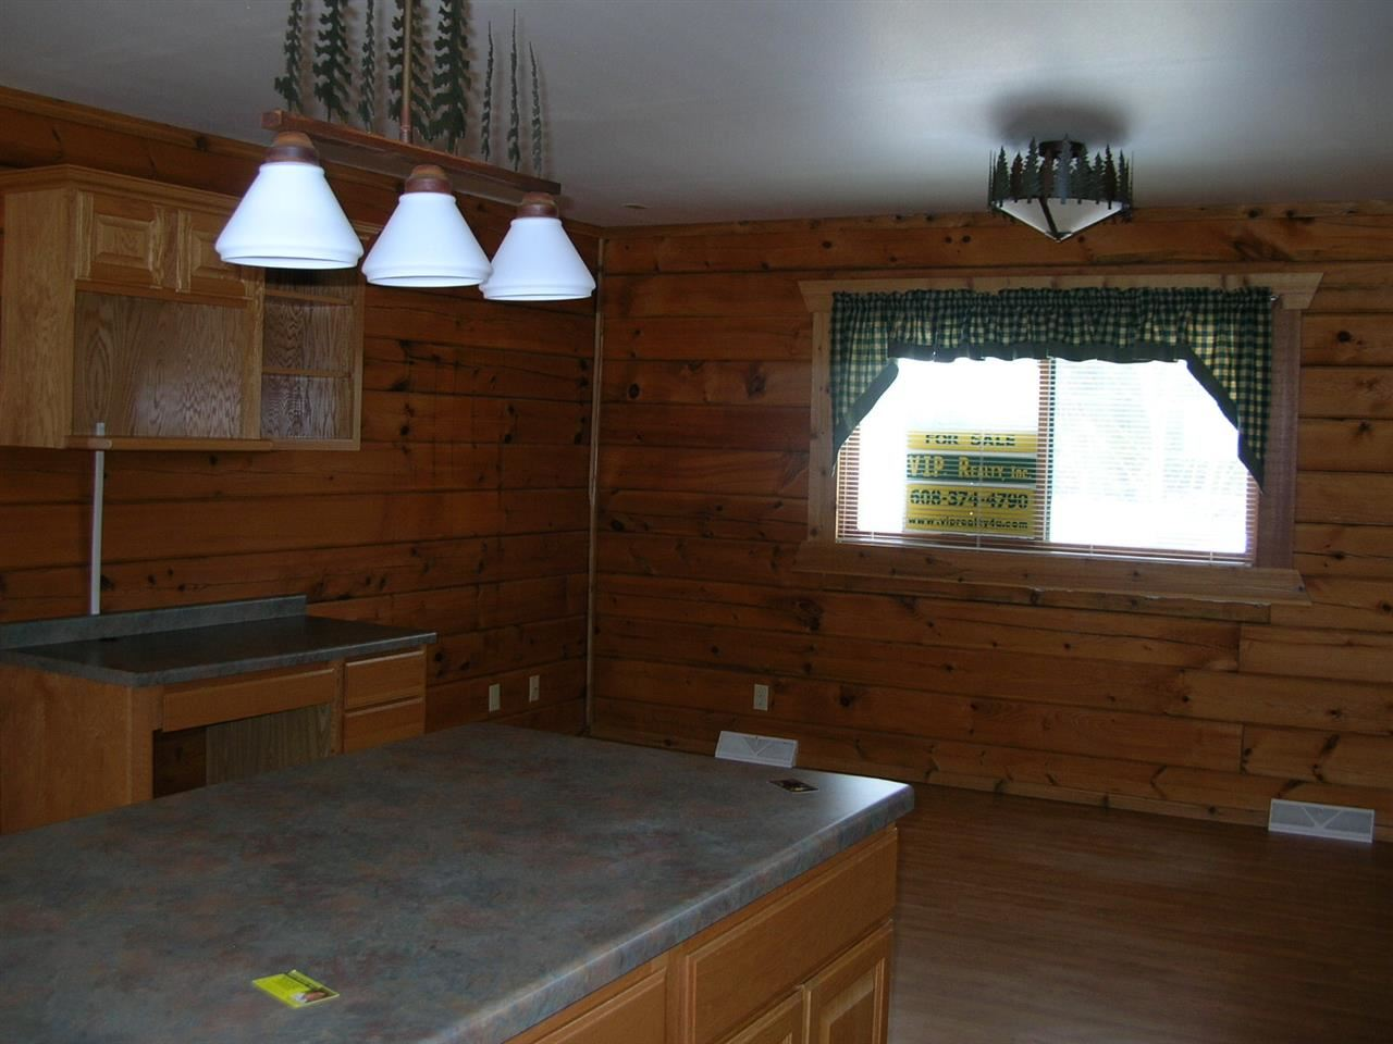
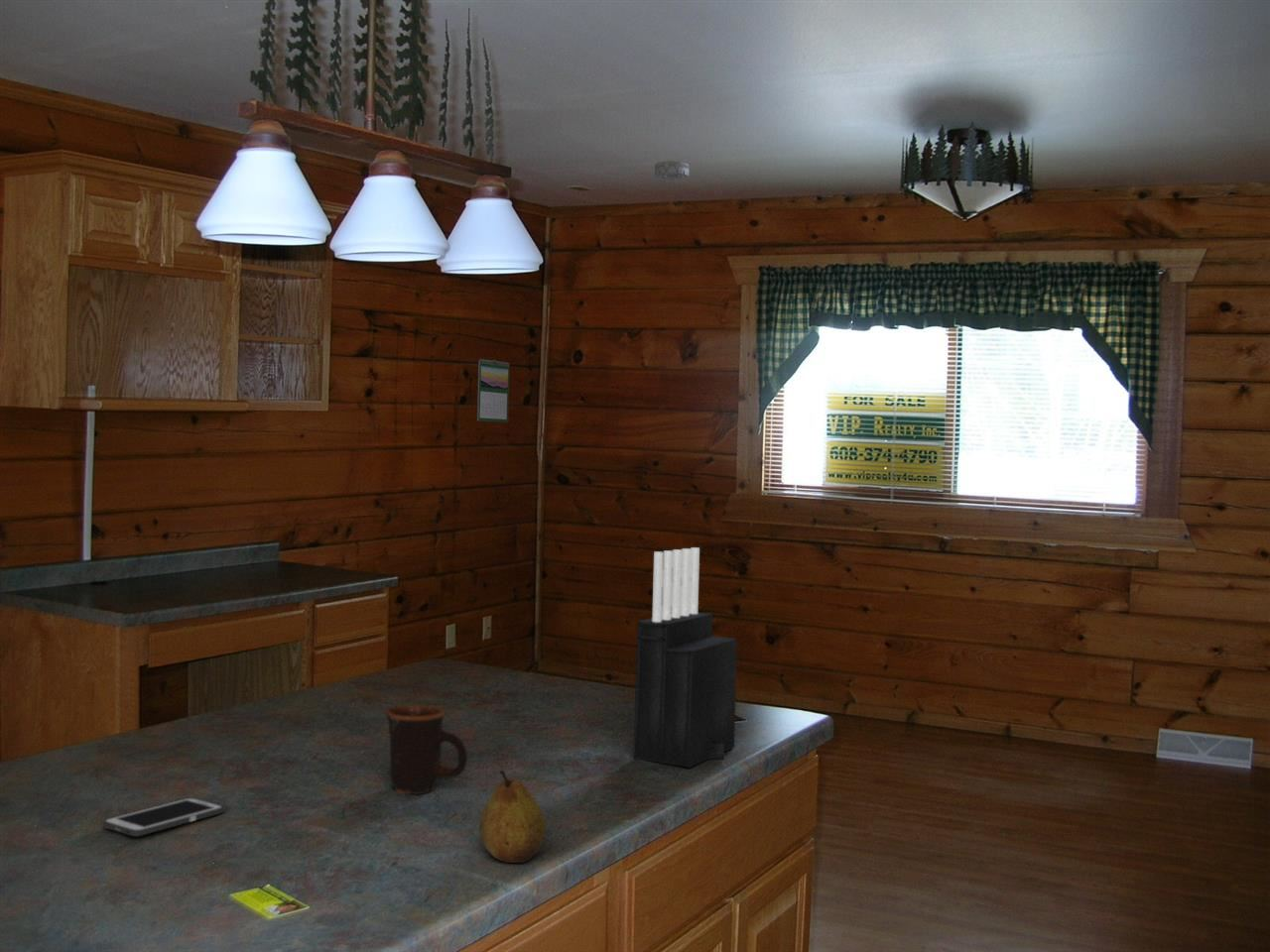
+ knife block [633,546,738,769]
+ calendar [476,358,510,423]
+ fruit [479,770,547,864]
+ cell phone [102,796,225,837]
+ mug [384,705,468,795]
+ smoke detector [654,160,691,181]
